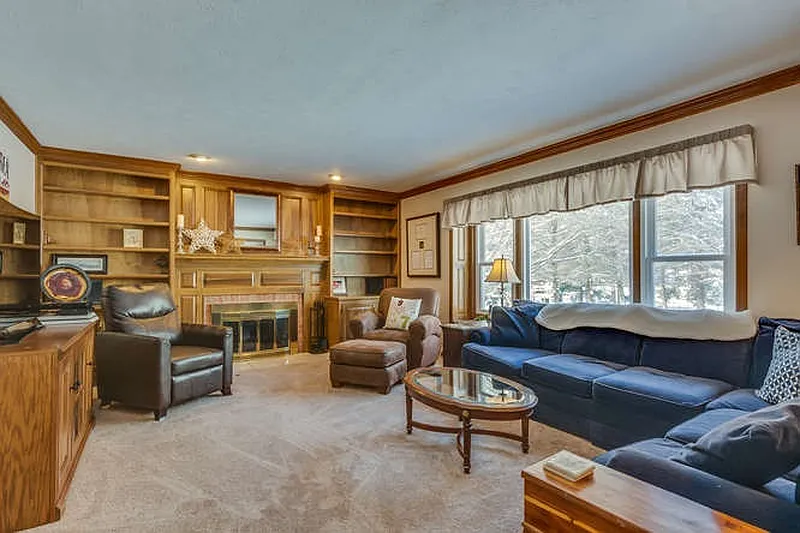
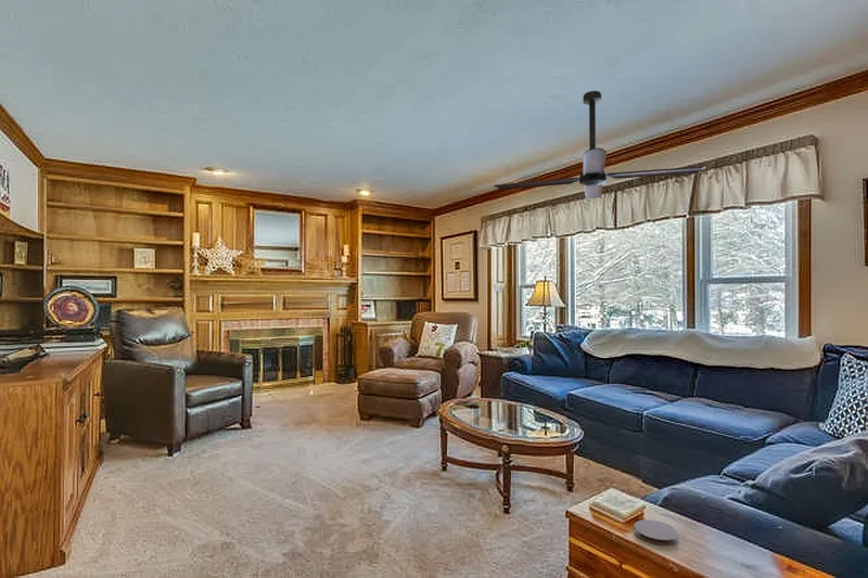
+ ceiling fan [493,90,707,201]
+ coaster [634,518,679,547]
